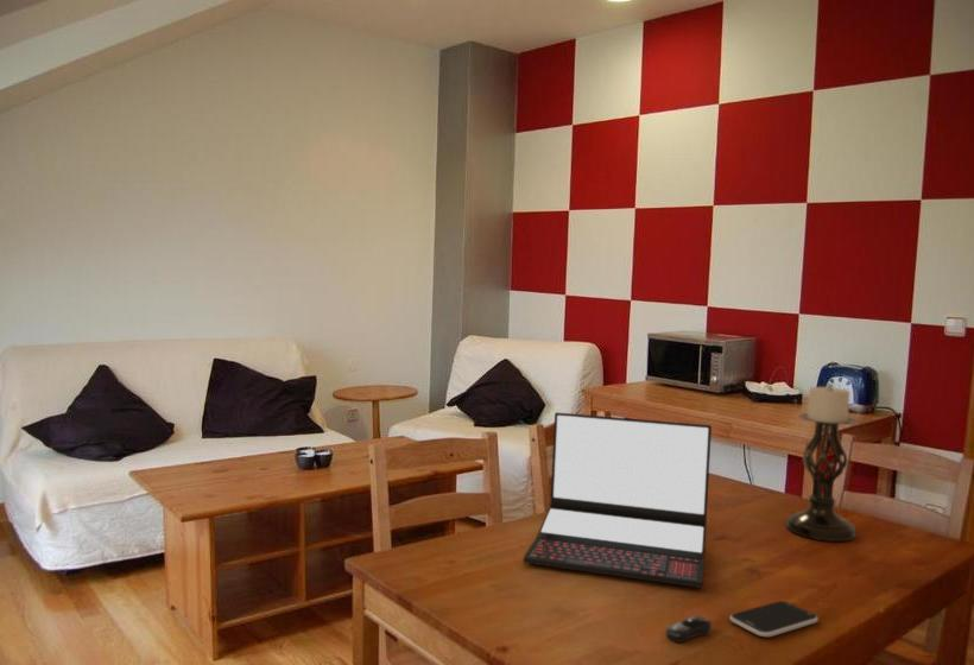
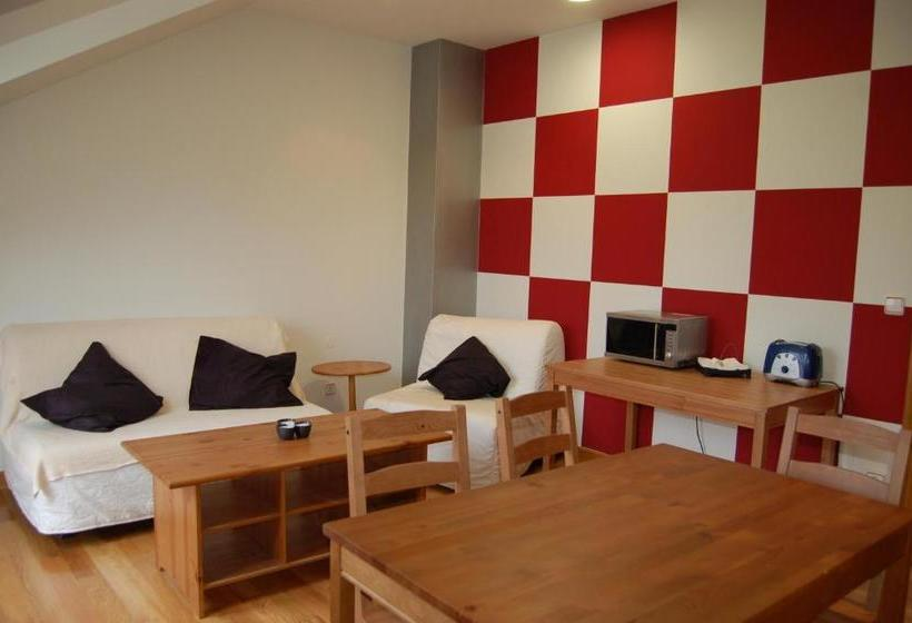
- laptop [523,411,713,589]
- computer mouse [665,615,713,644]
- candle holder [785,382,859,543]
- smartphone [728,600,820,638]
